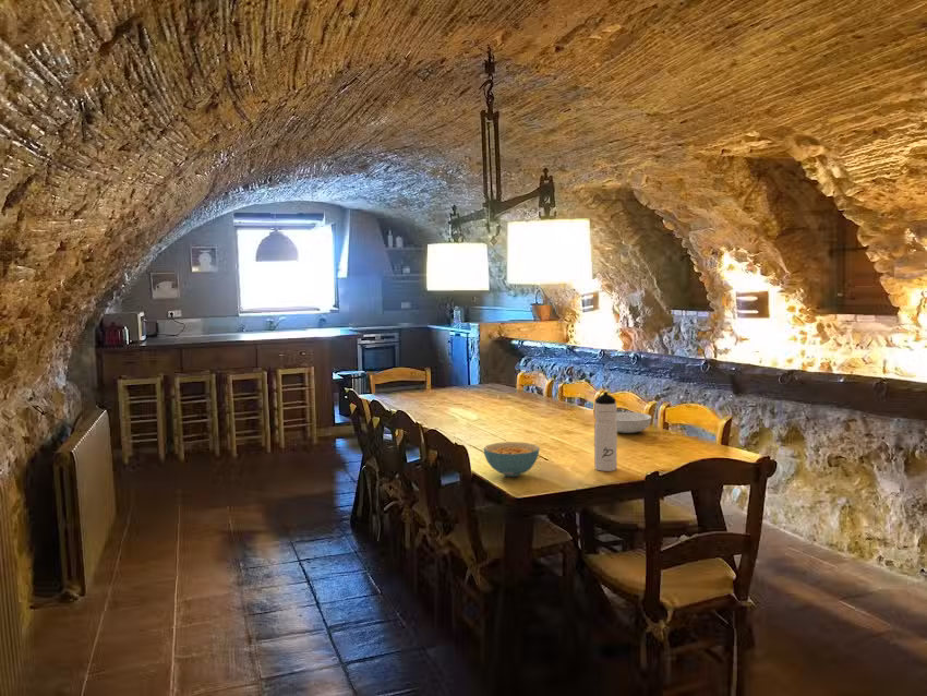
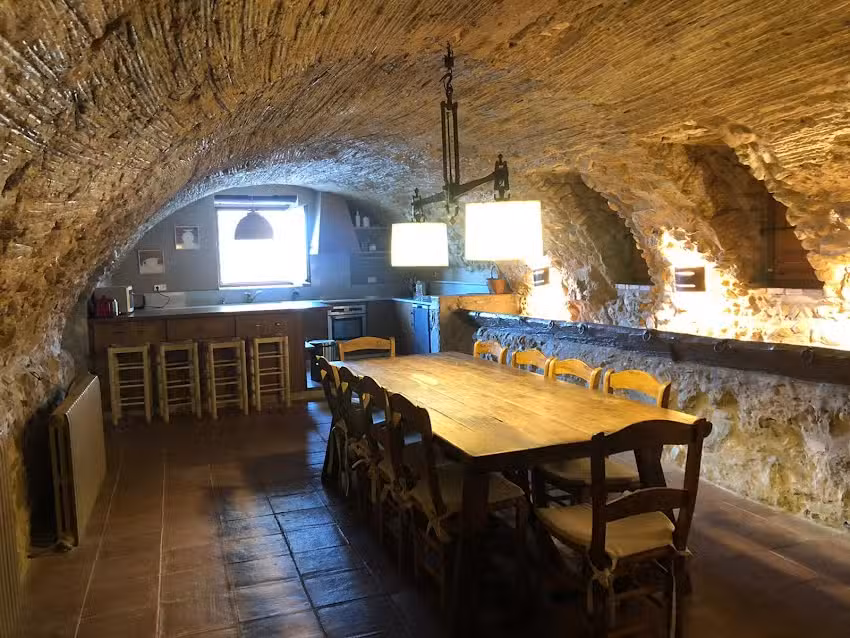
- cereal bowl [483,441,541,478]
- serving bowl [615,411,652,434]
- water bottle [593,391,618,472]
